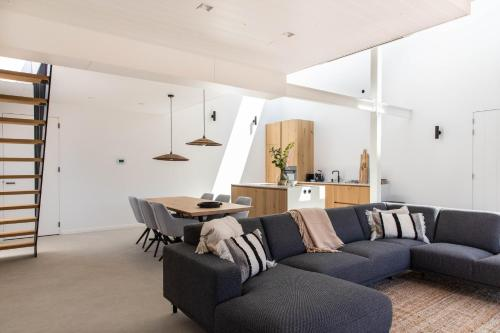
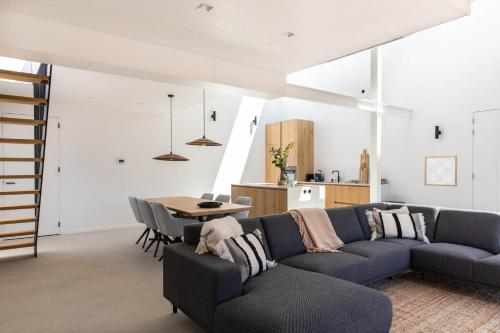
+ wall art [424,154,458,187]
